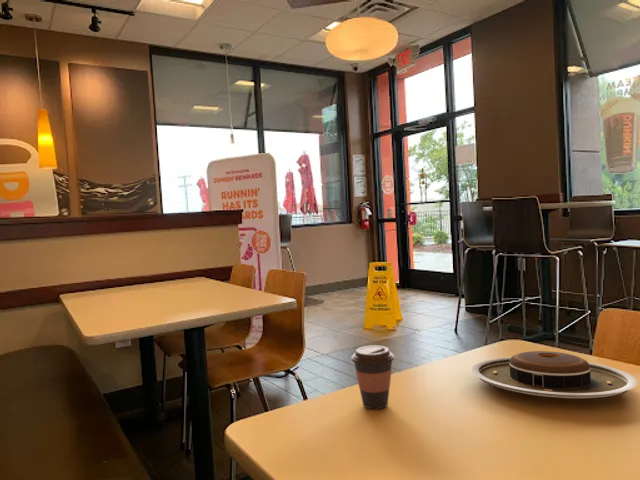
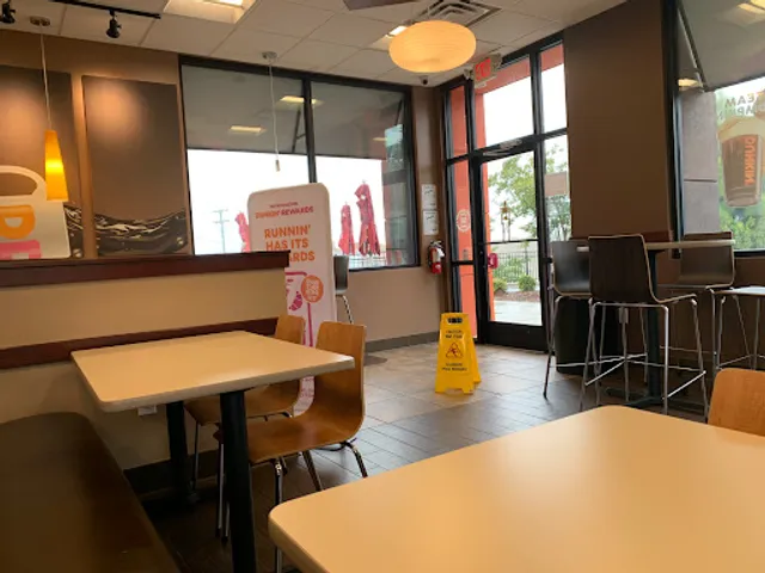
- coffee cup [350,344,396,410]
- plate [471,350,638,400]
